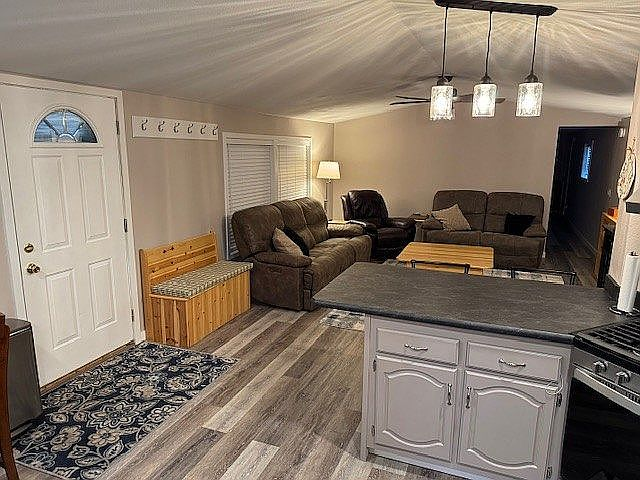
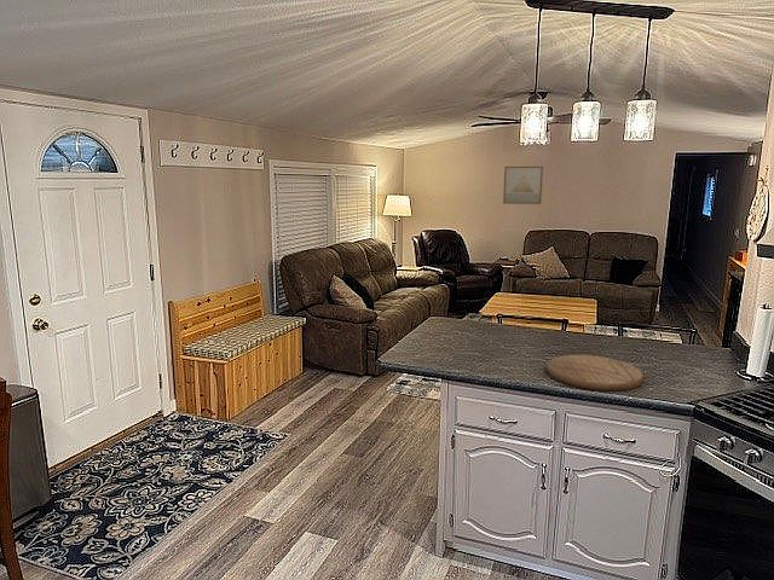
+ cutting board [545,354,643,392]
+ wall art [502,166,544,205]
